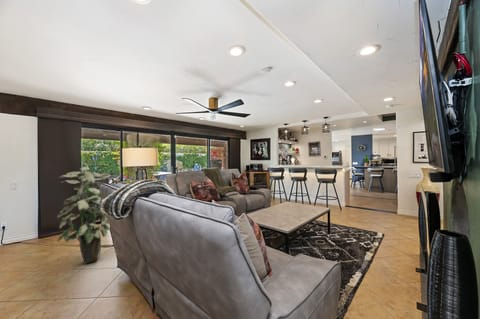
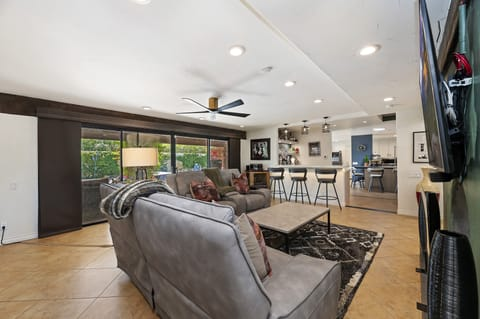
- indoor plant [56,166,111,265]
